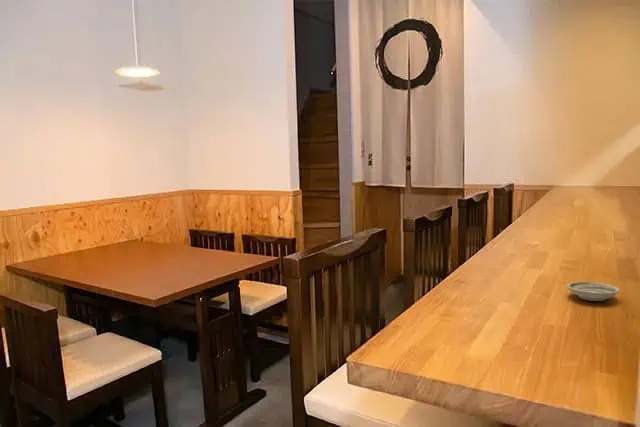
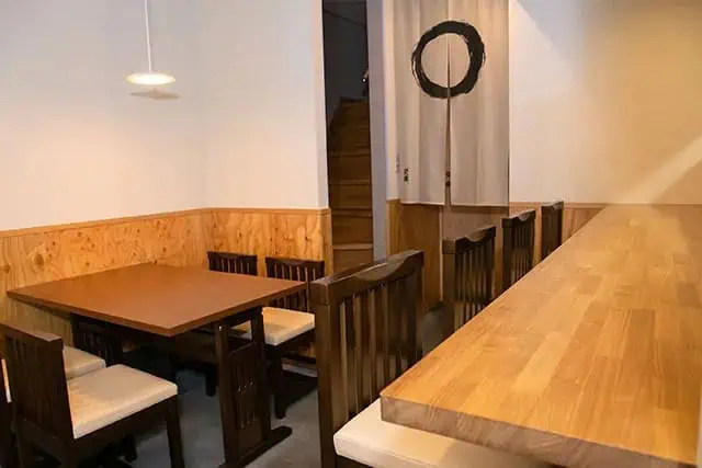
- saucer [566,281,621,302]
